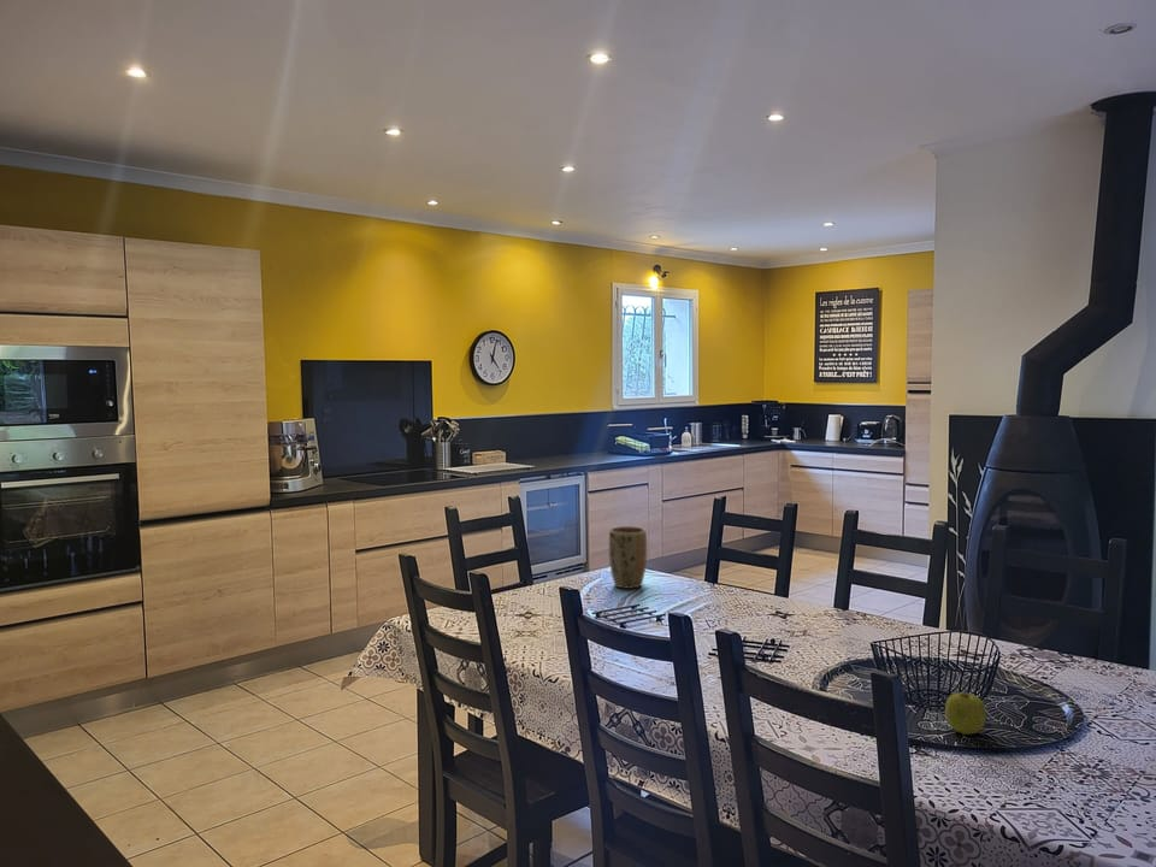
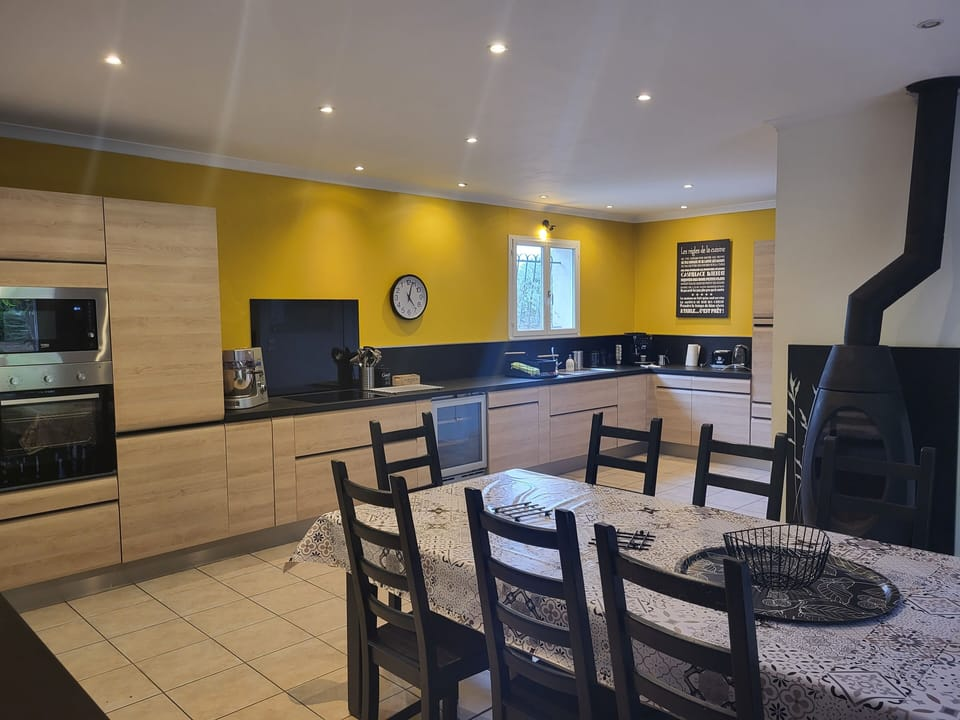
- fruit [944,691,987,736]
- plant pot [608,525,648,590]
